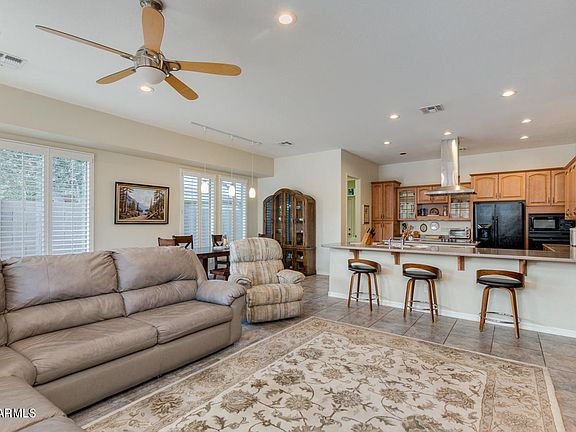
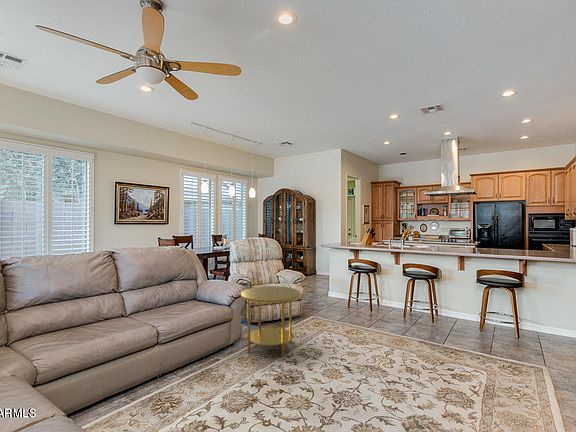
+ side table [240,285,301,358]
